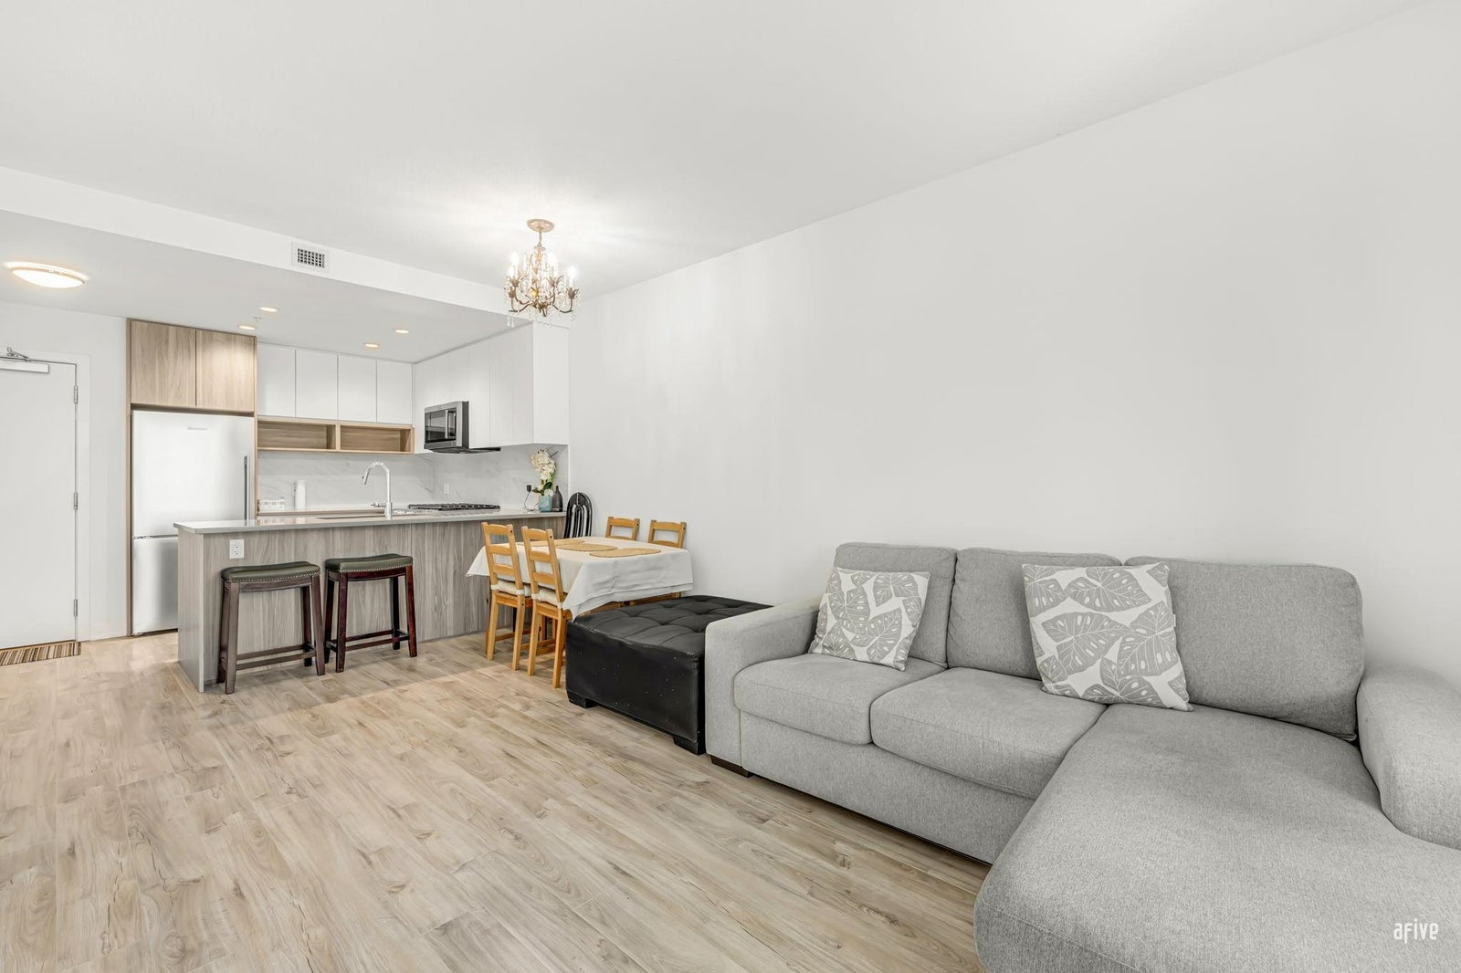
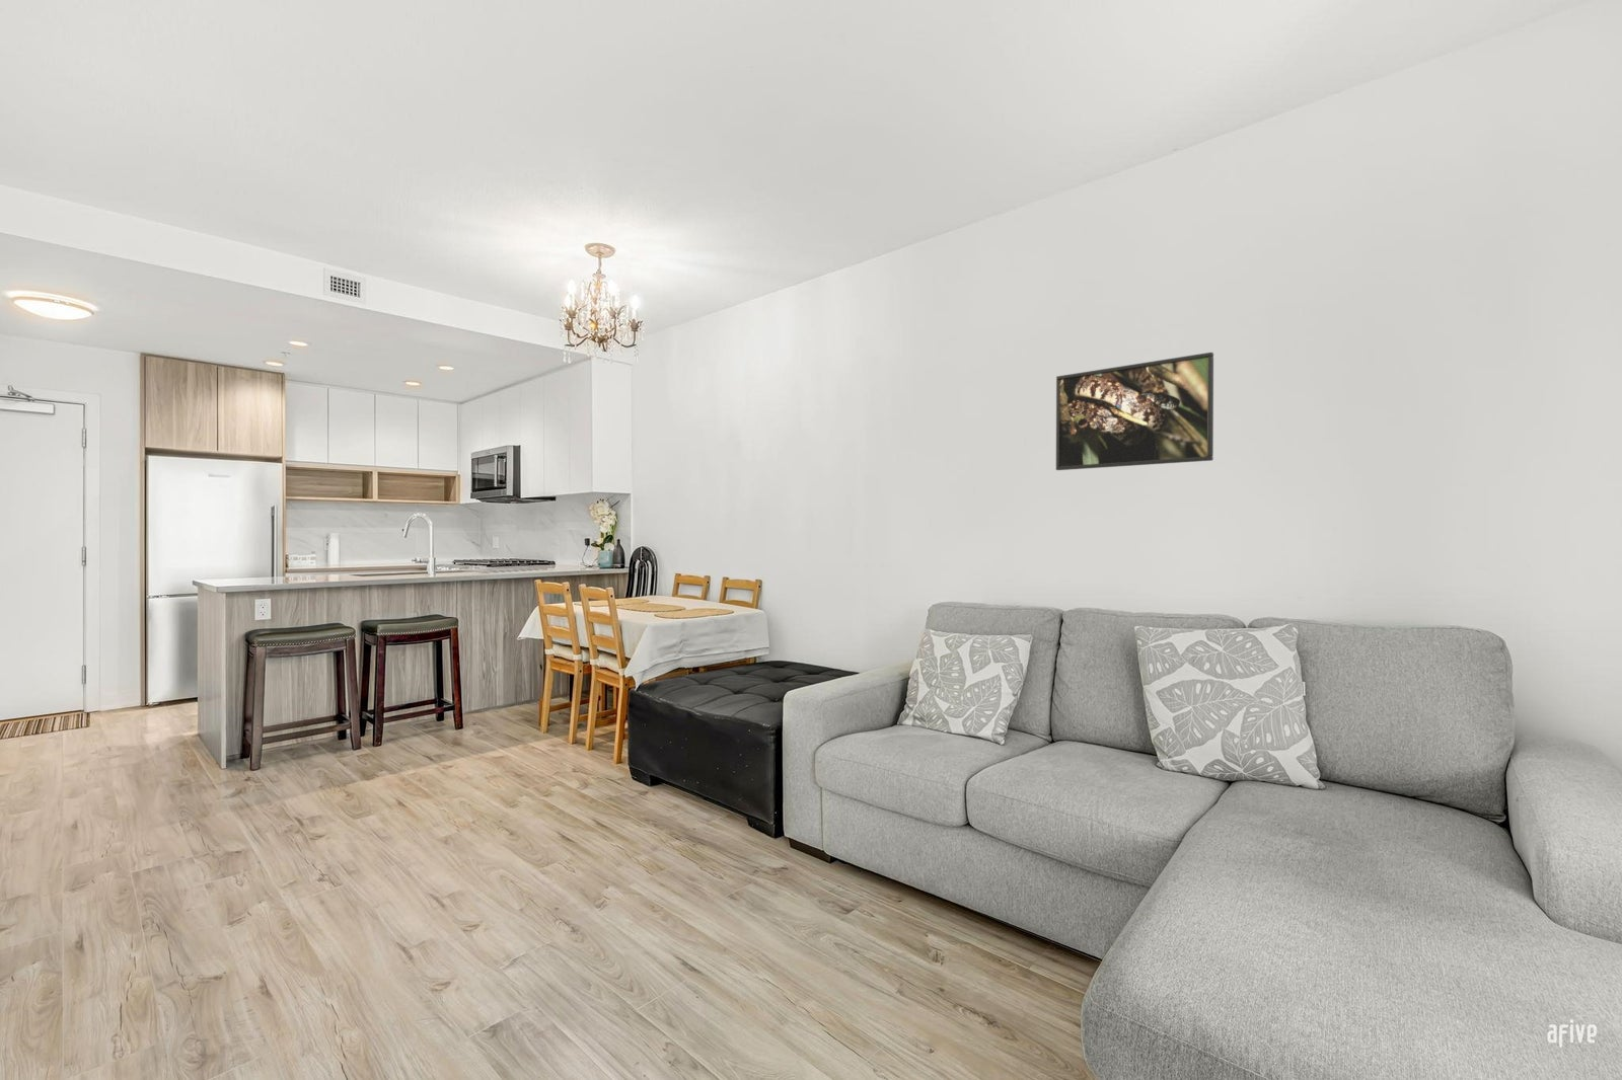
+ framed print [1055,352,1214,471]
